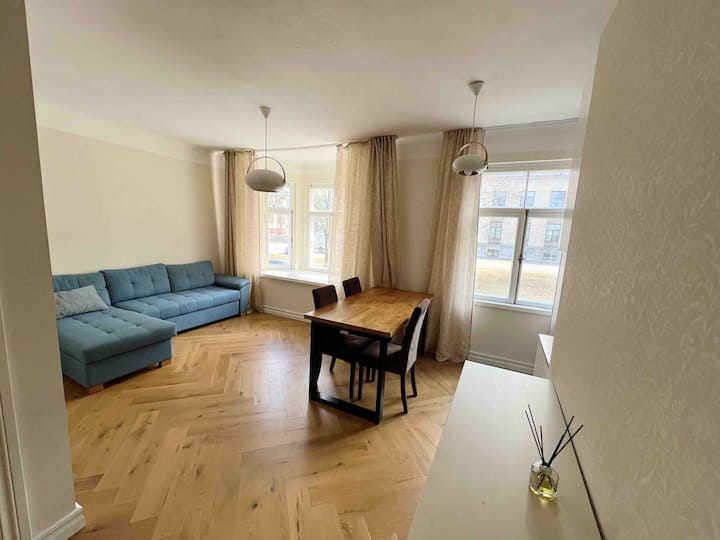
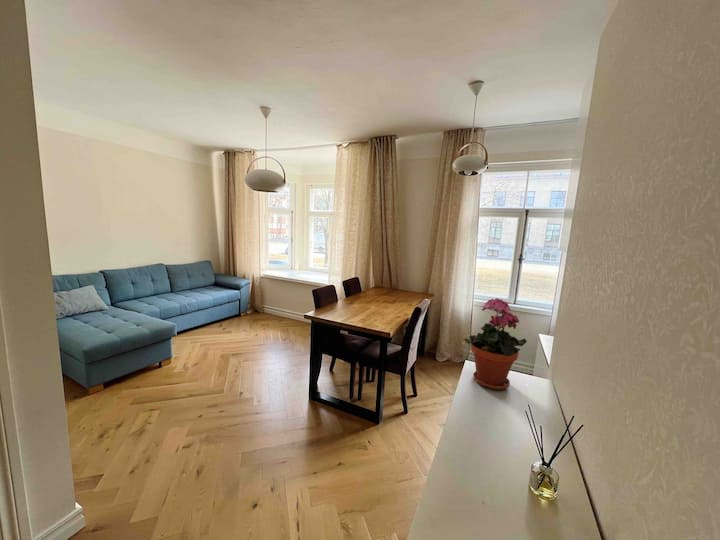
+ potted plant [464,297,528,391]
